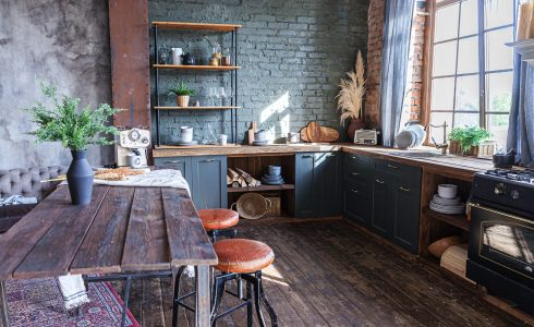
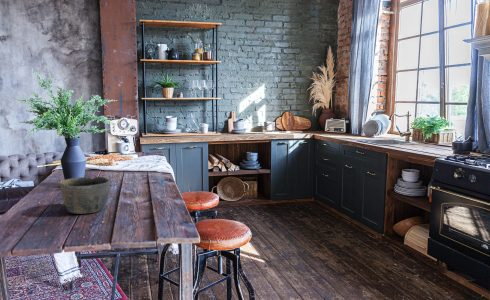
+ bowl [59,176,111,215]
